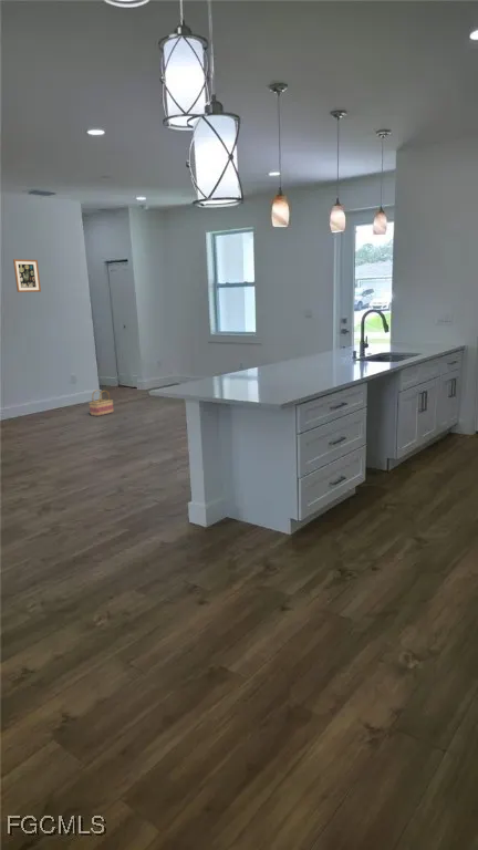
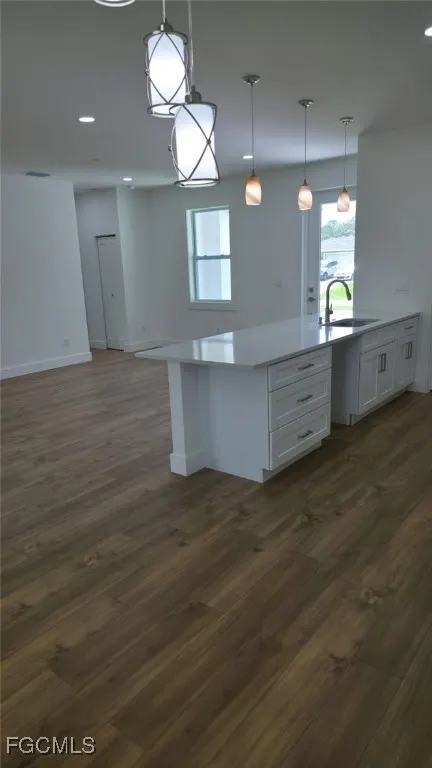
- wall art [12,258,42,293]
- basket [87,388,115,417]
